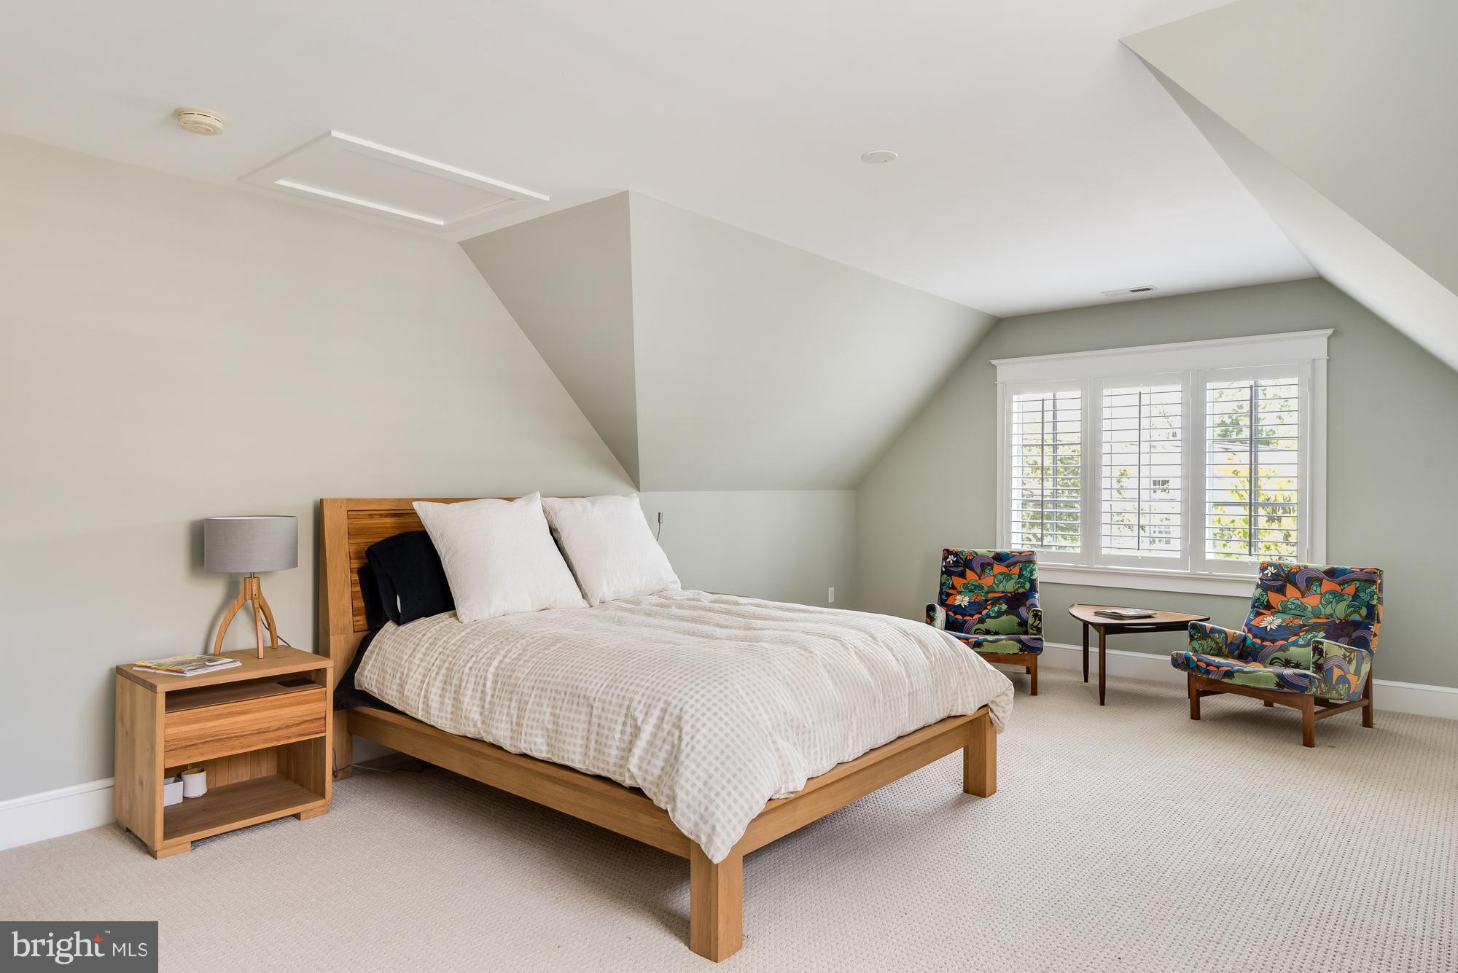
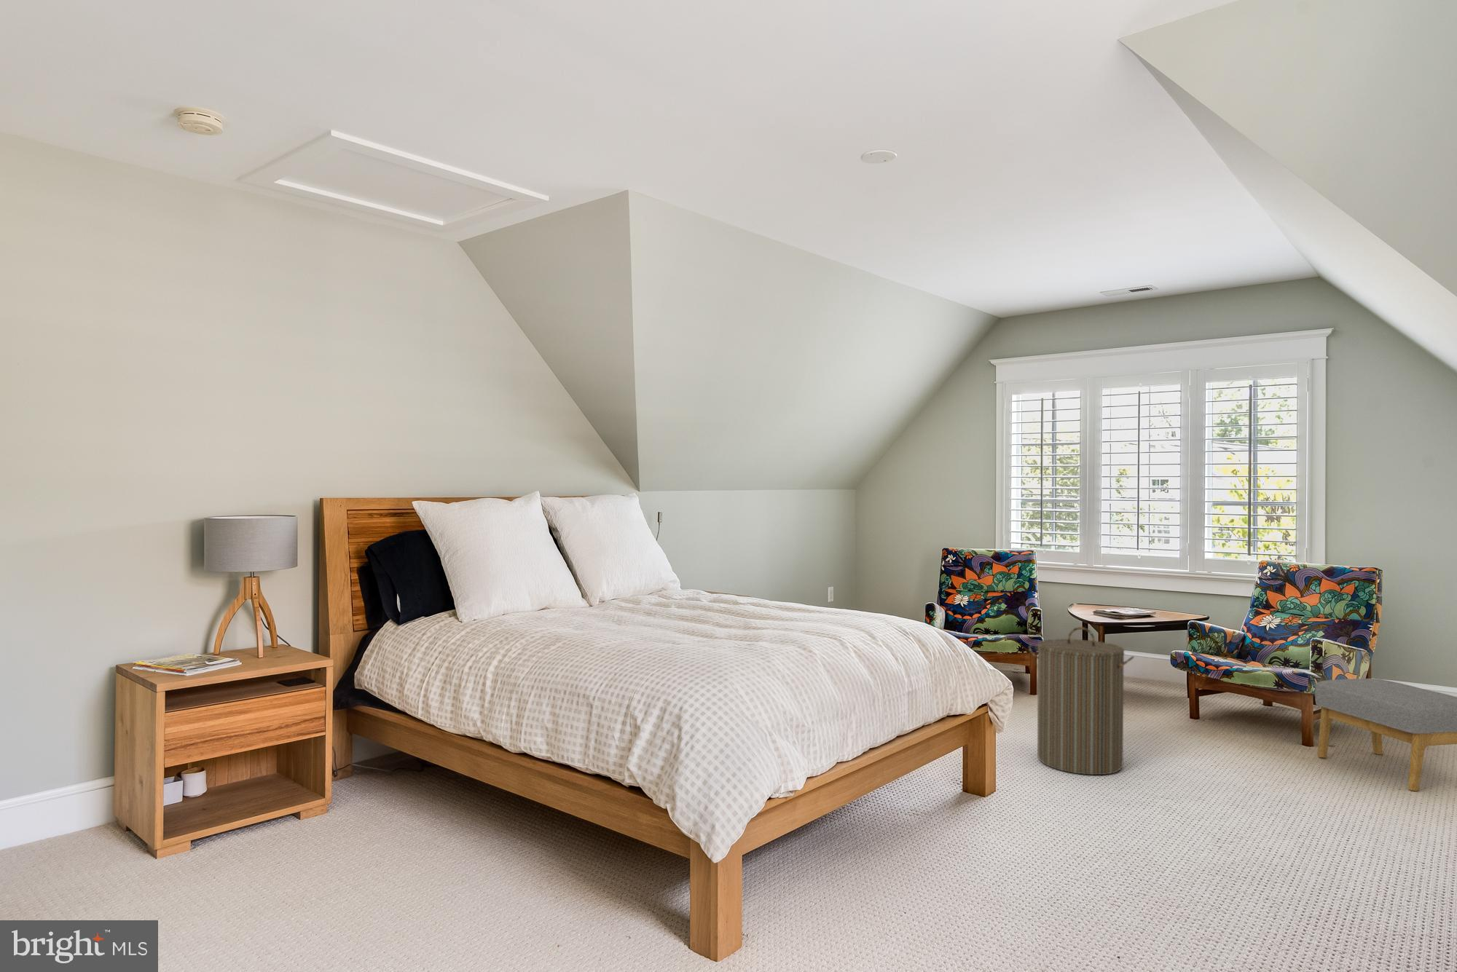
+ laundry hamper [1027,626,1135,776]
+ footstool [1314,678,1457,792]
